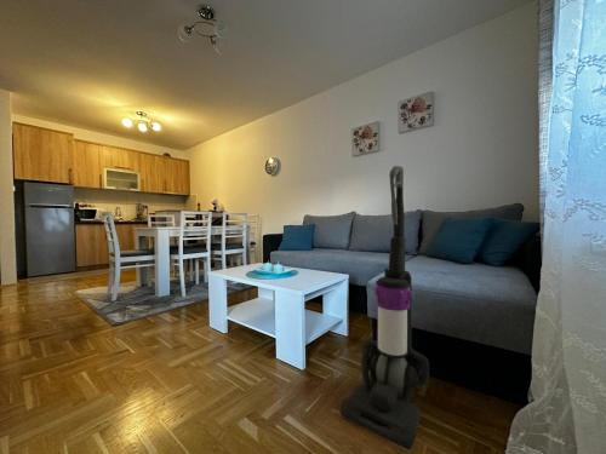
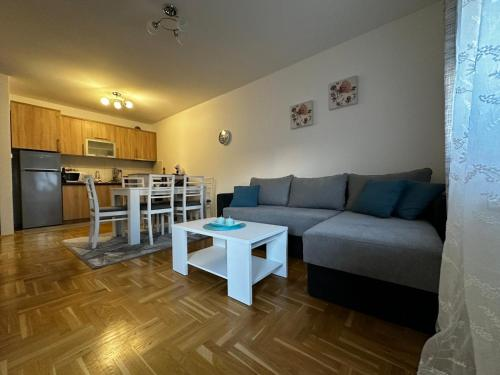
- vacuum cleaner [339,165,430,452]
